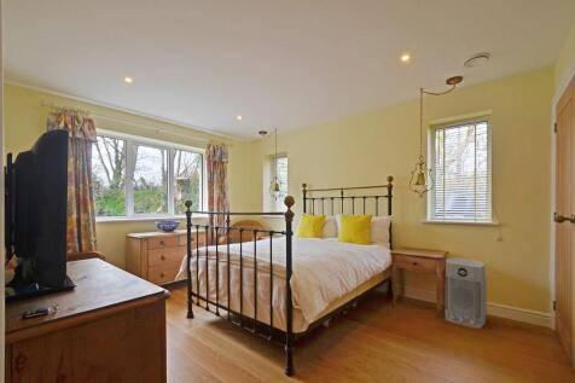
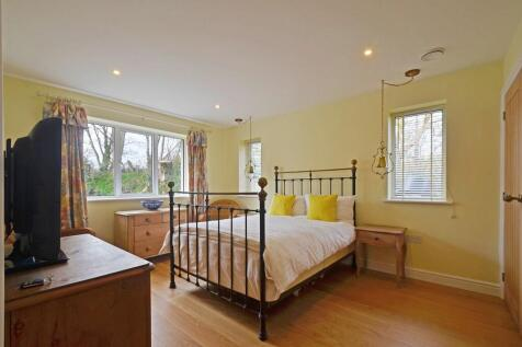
- air purifier [445,257,488,330]
